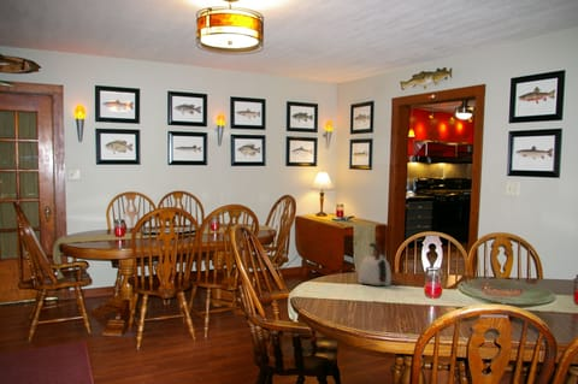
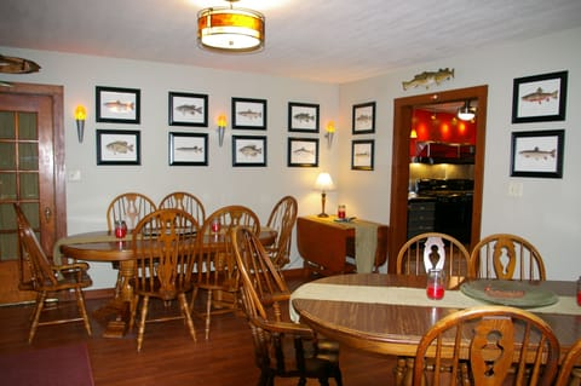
- kettle [356,242,393,286]
